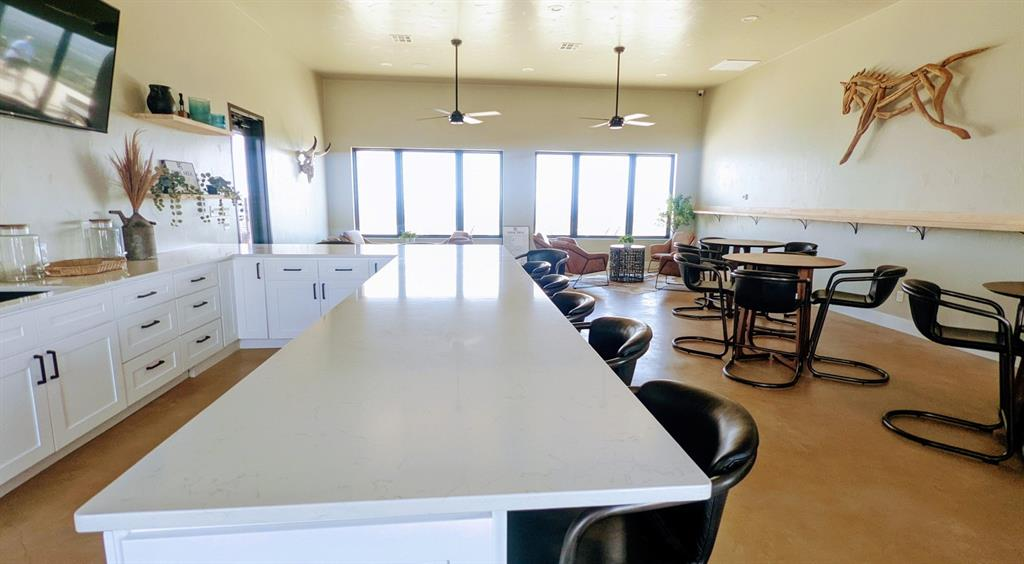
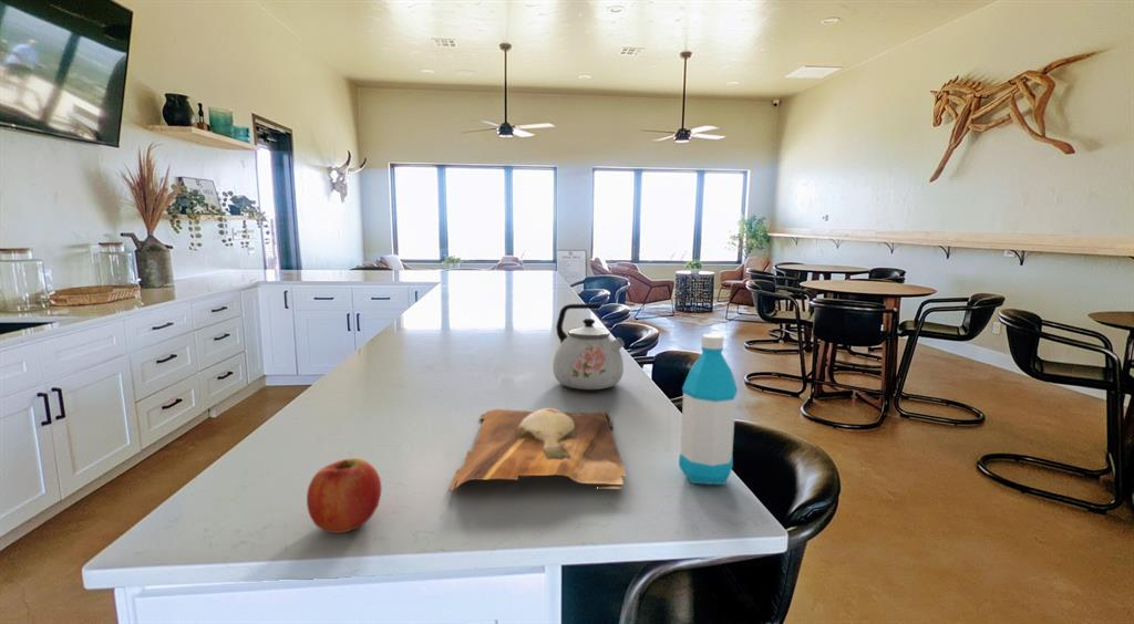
+ water bottle [678,333,739,486]
+ fruit [306,457,382,534]
+ kettle [551,303,626,391]
+ cutting board [447,407,628,492]
